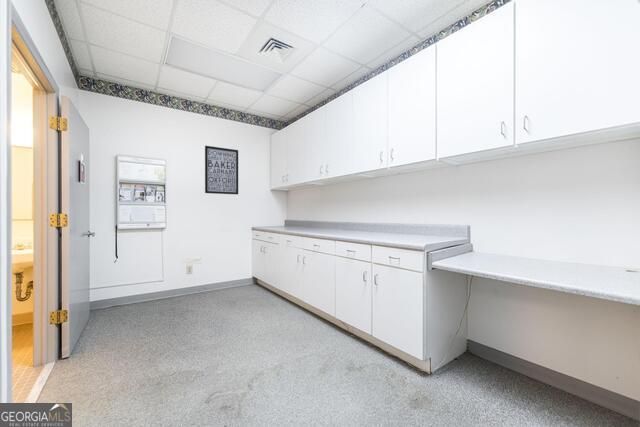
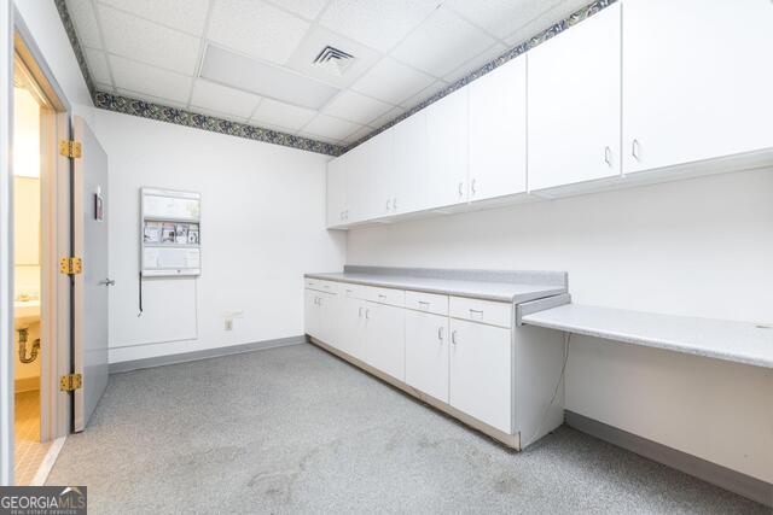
- wall art [204,145,239,195]
